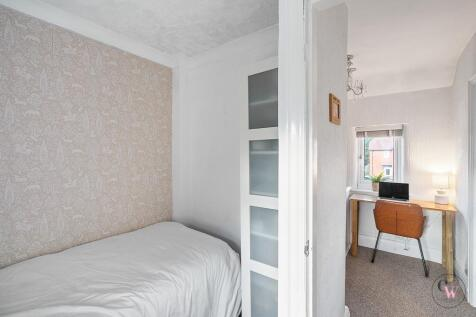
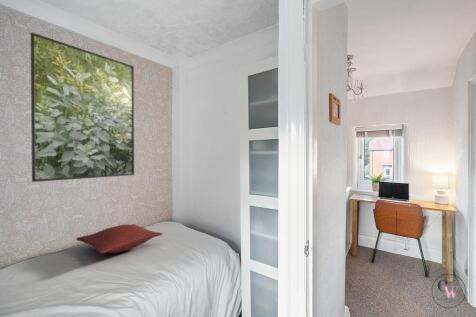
+ pillow [75,223,163,255]
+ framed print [30,31,135,183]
